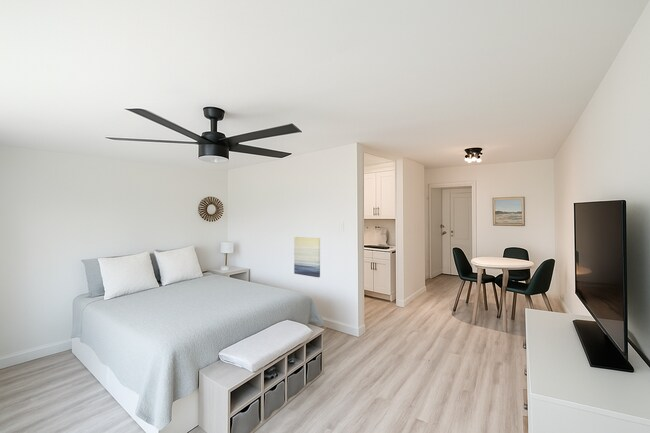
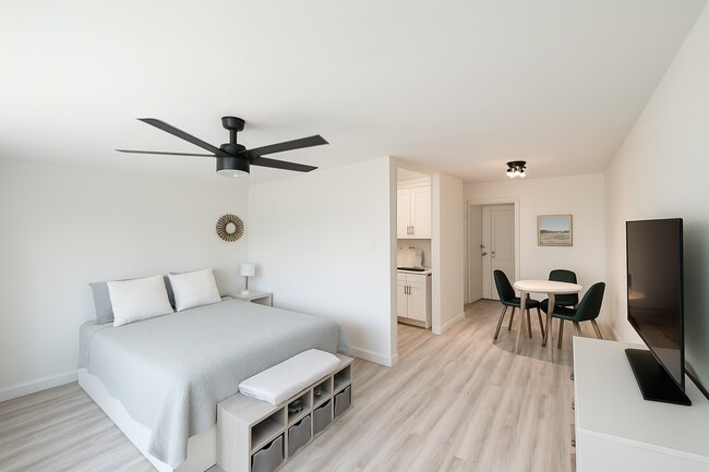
- wall art [293,236,321,278]
